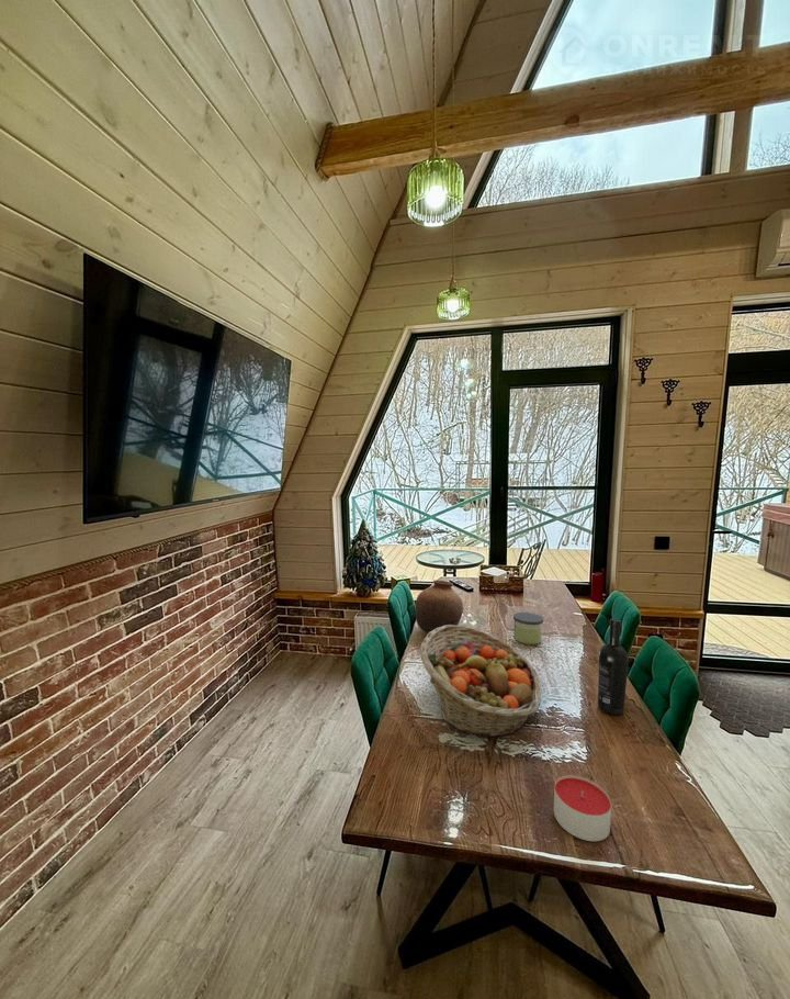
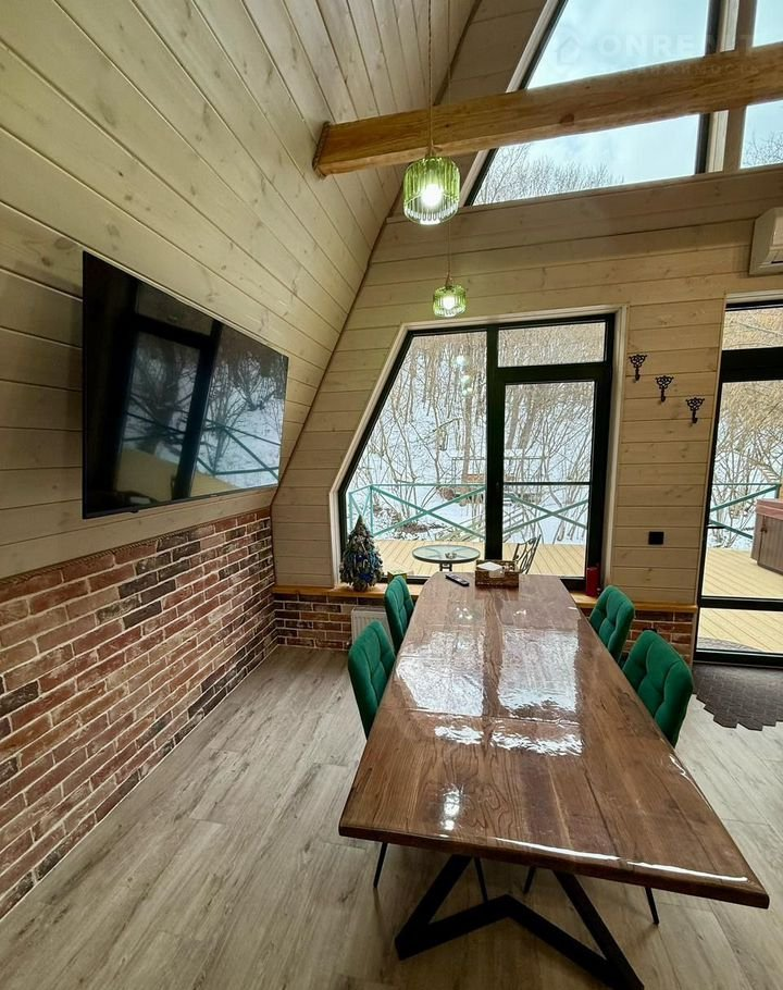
- candle [512,611,544,646]
- candle [553,774,612,842]
- fruit basket [419,625,542,738]
- pottery [414,579,464,633]
- wine bottle [597,618,630,716]
